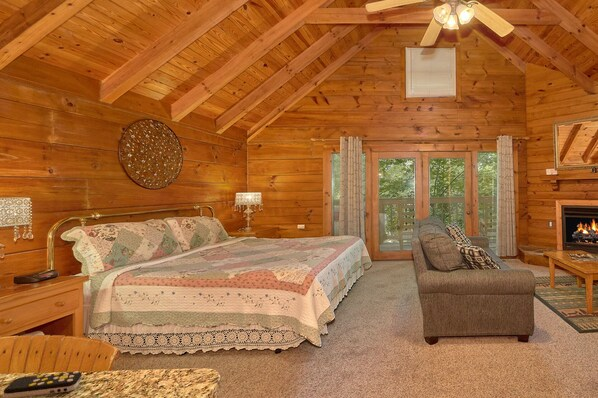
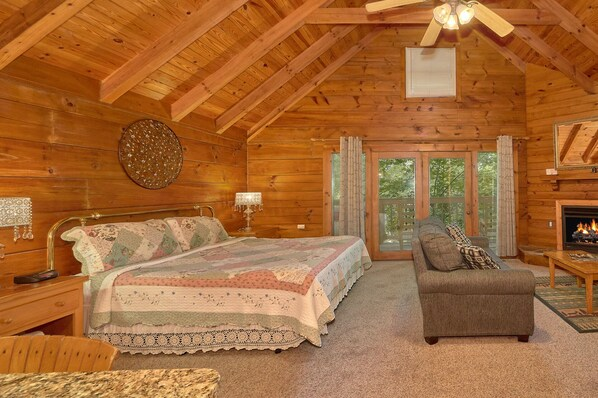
- remote control [3,370,83,398]
